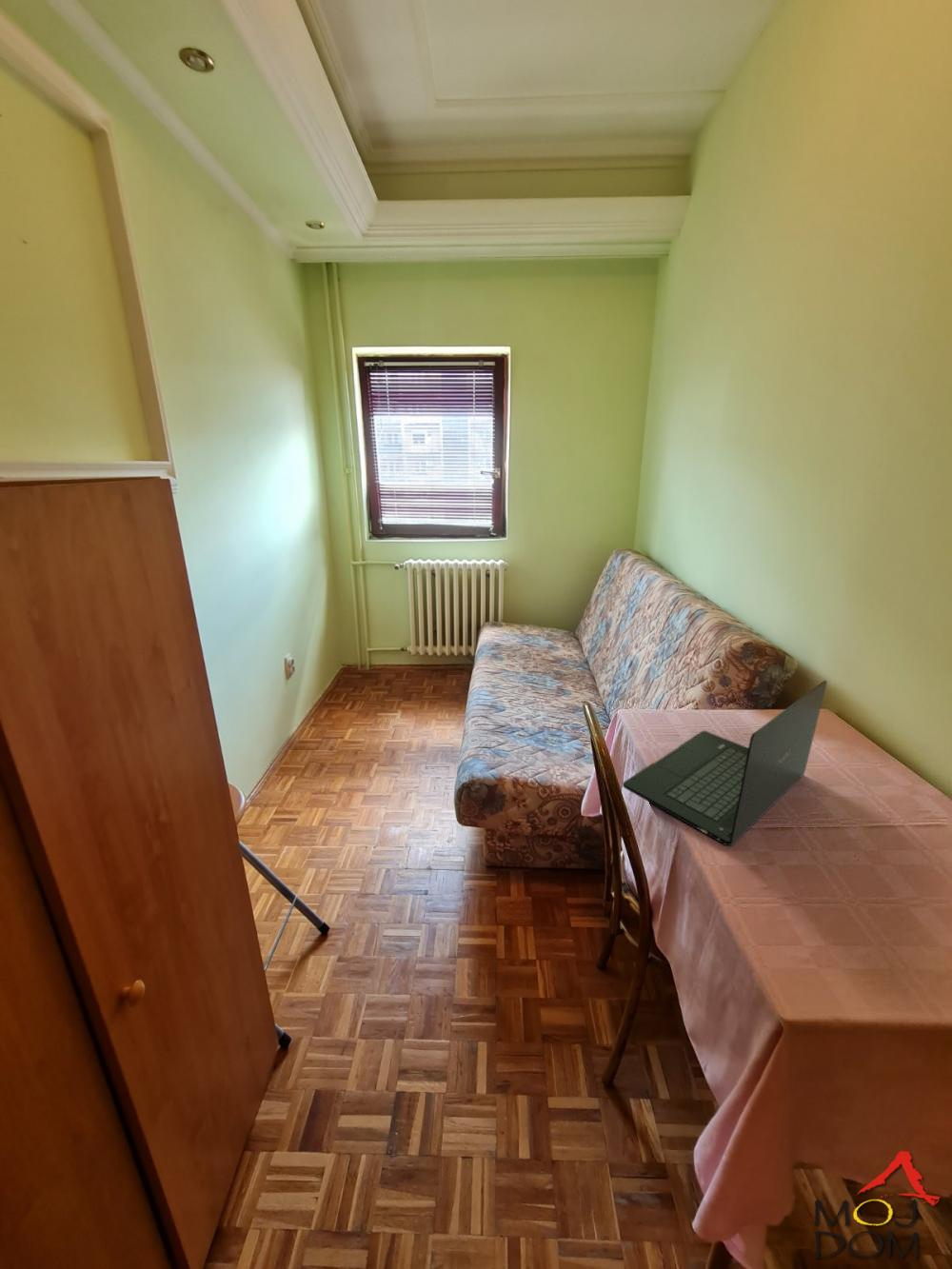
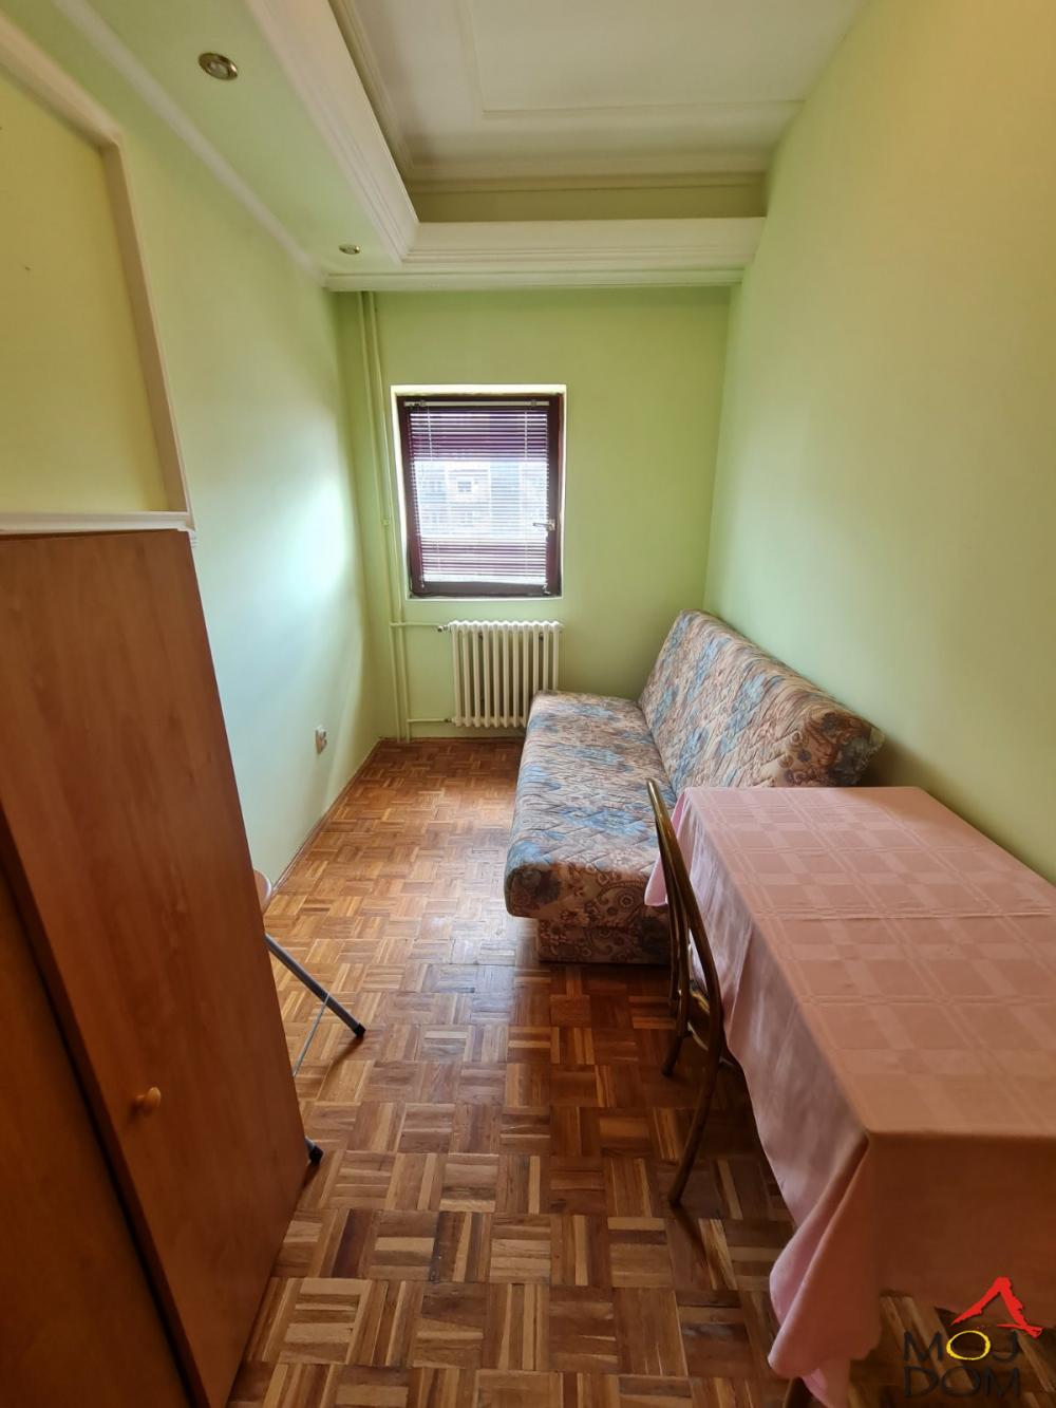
- laptop [622,680,828,847]
